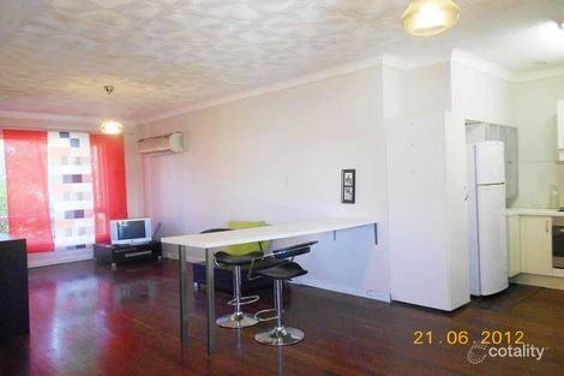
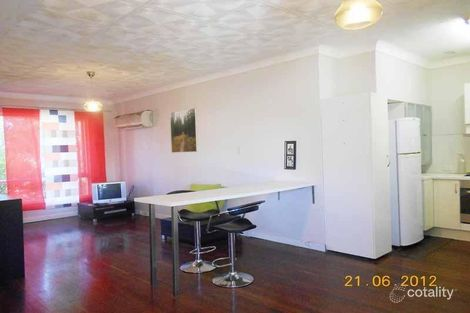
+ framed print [169,107,199,154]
